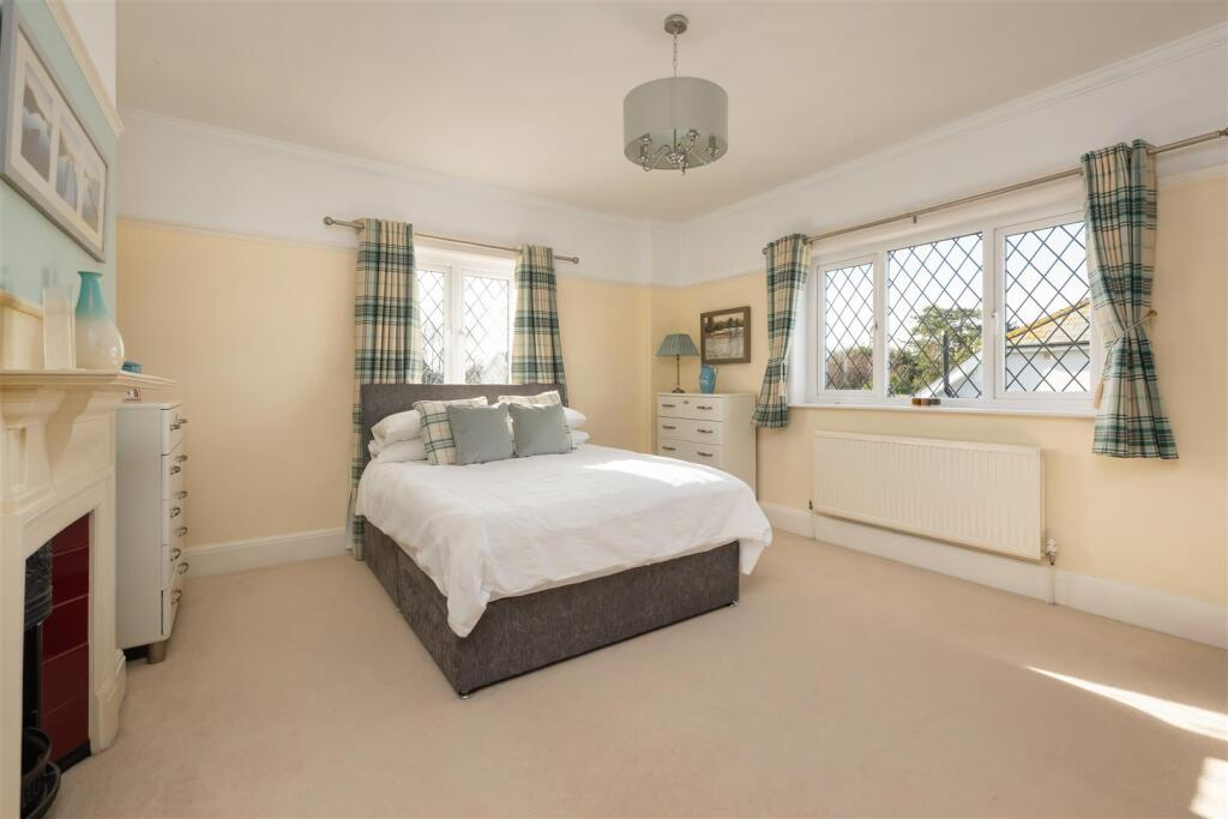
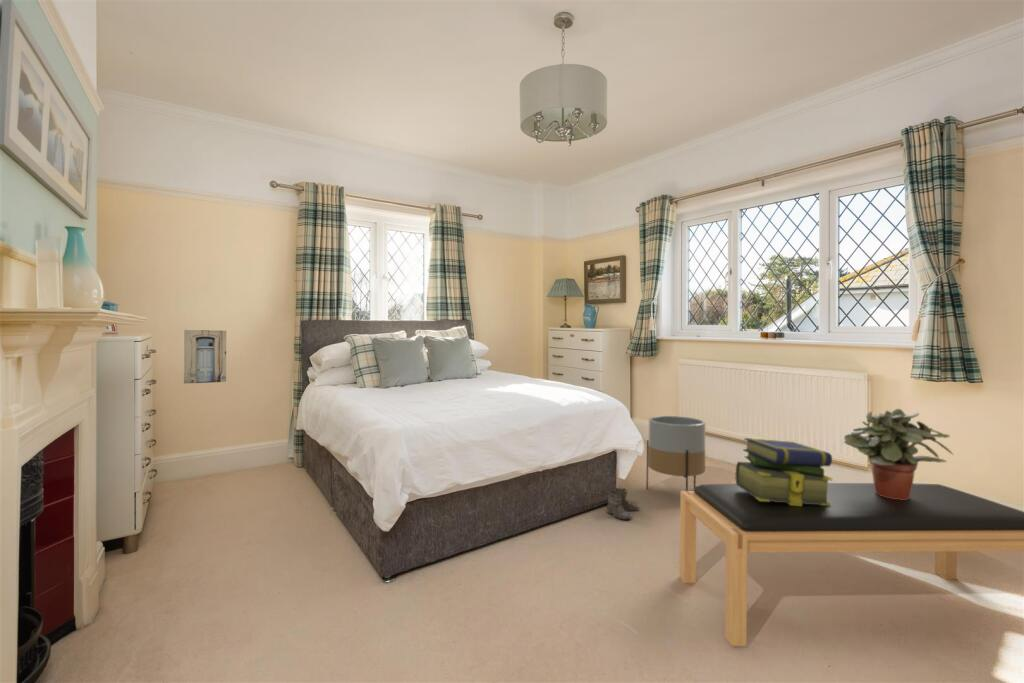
+ wall art [183,329,227,385]
+ boots [605,487,640,521]
+ stack of books [734,437,833,506]
+ planter [645,415,706,491]
+ bench [679,482,1024,647]
+ potted plant [843,408,954,500]
